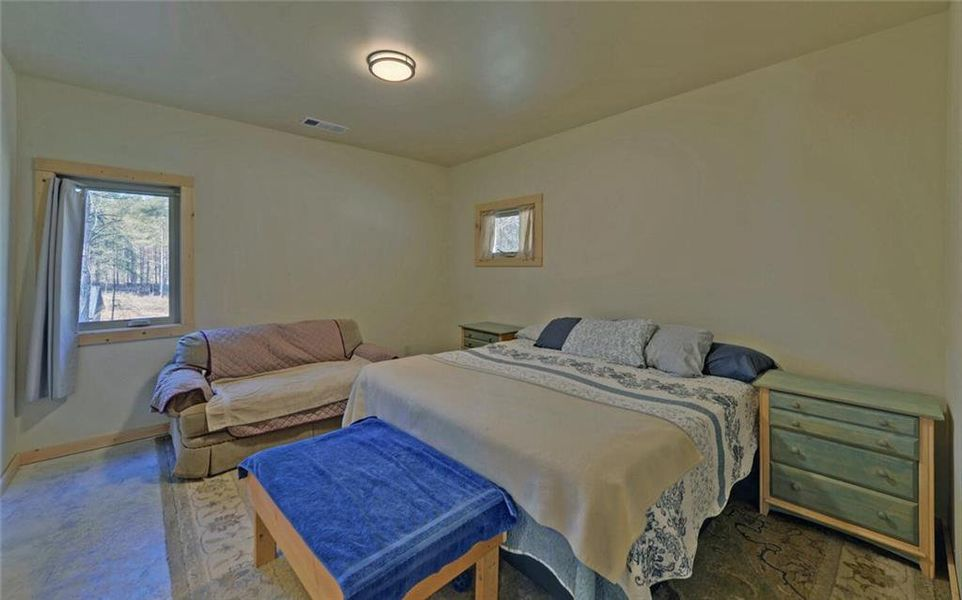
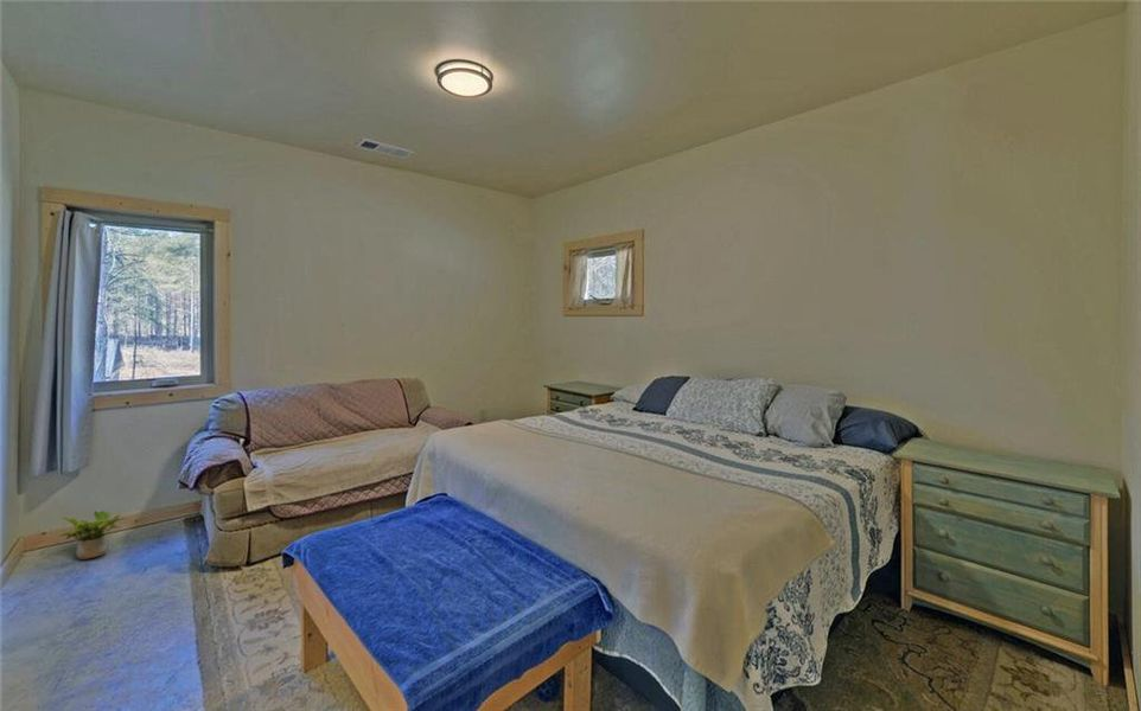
+ potted plant [57,510,127,561]
